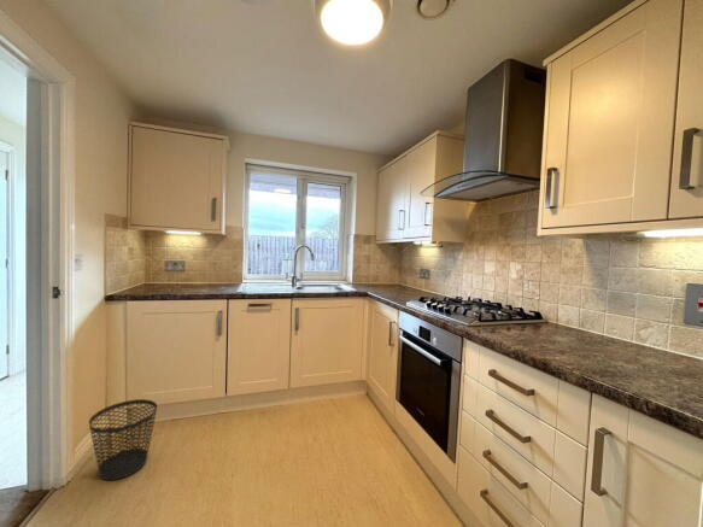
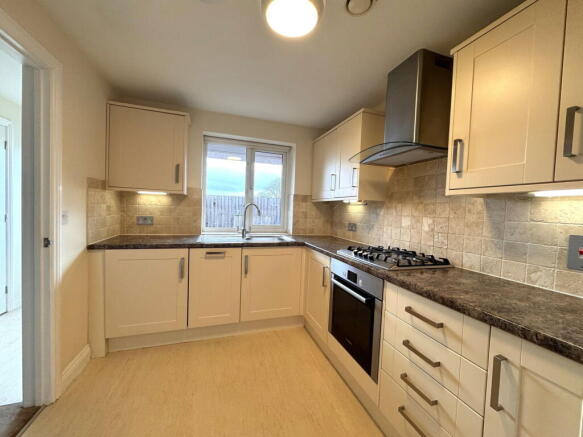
- wastebasket [88,398,158,481]
